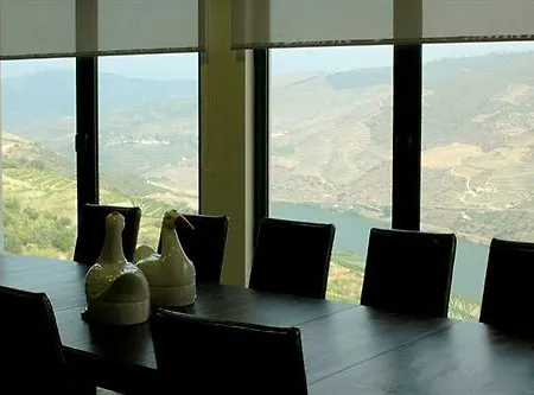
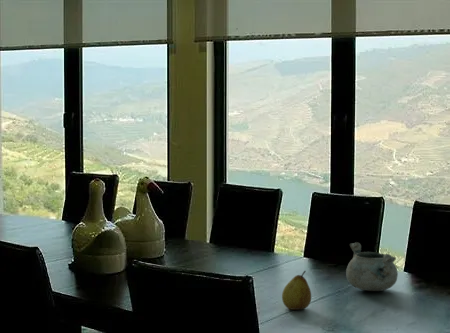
+ decorative bowl [345,241,399,292]
+ fruit [281,270,312,311]
